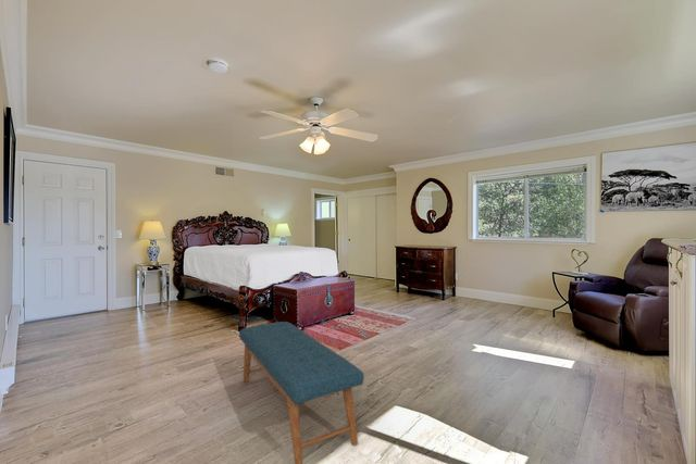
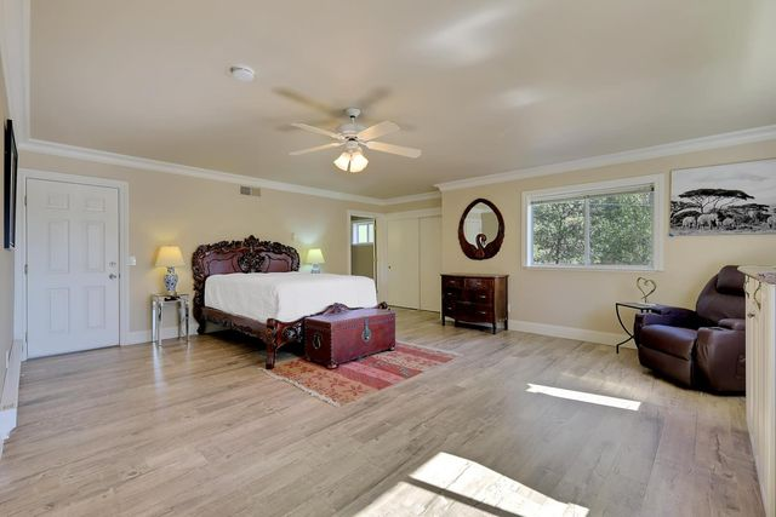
- bench [238,321,365,464]
